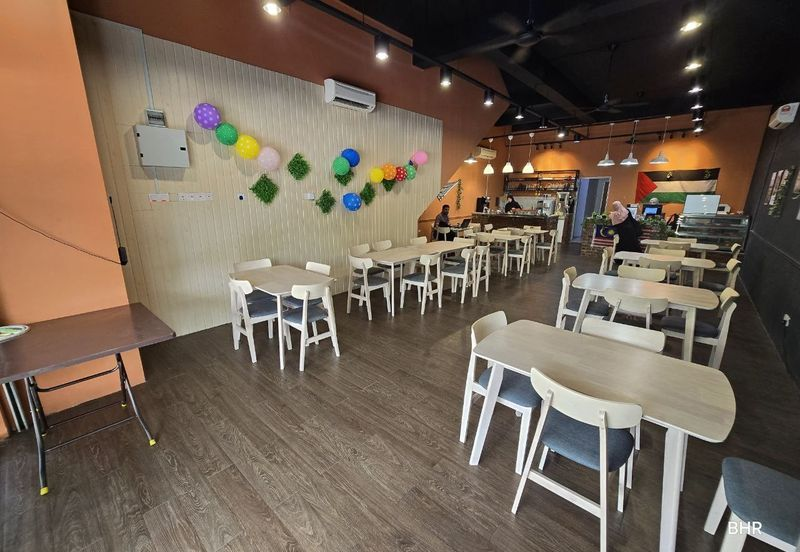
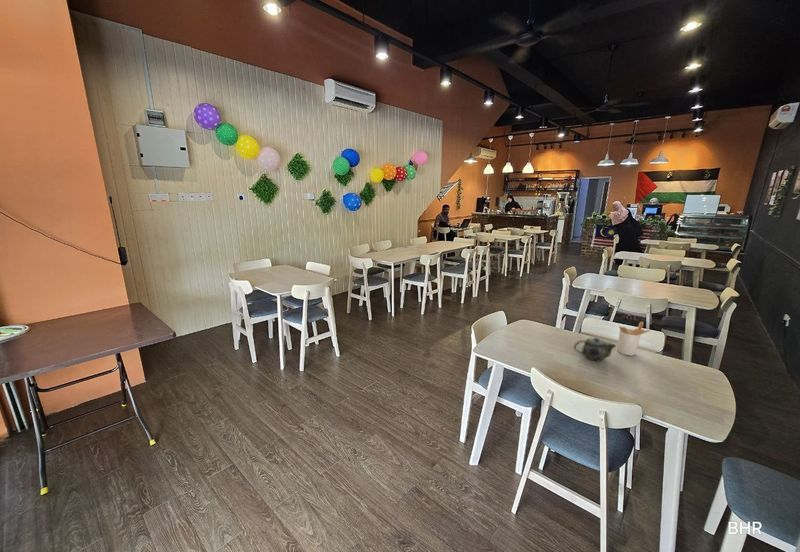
+ utensil holder [617,321,652,357]
+ chinaware [573,336,617,362]
